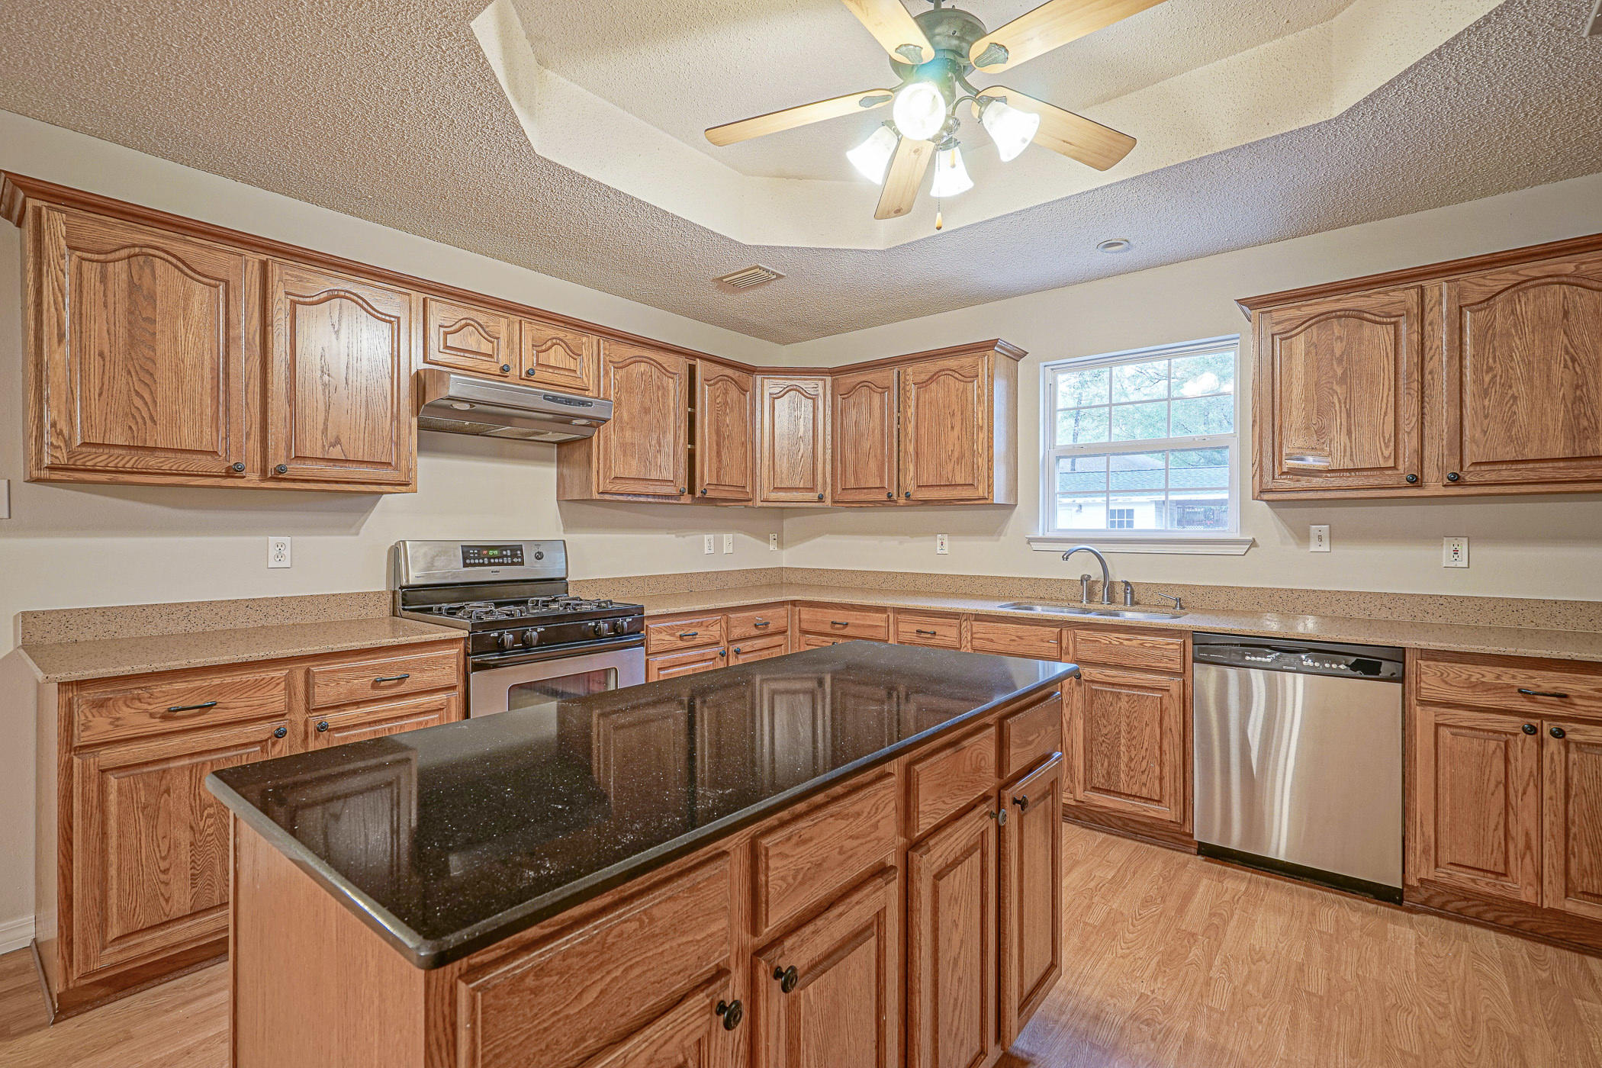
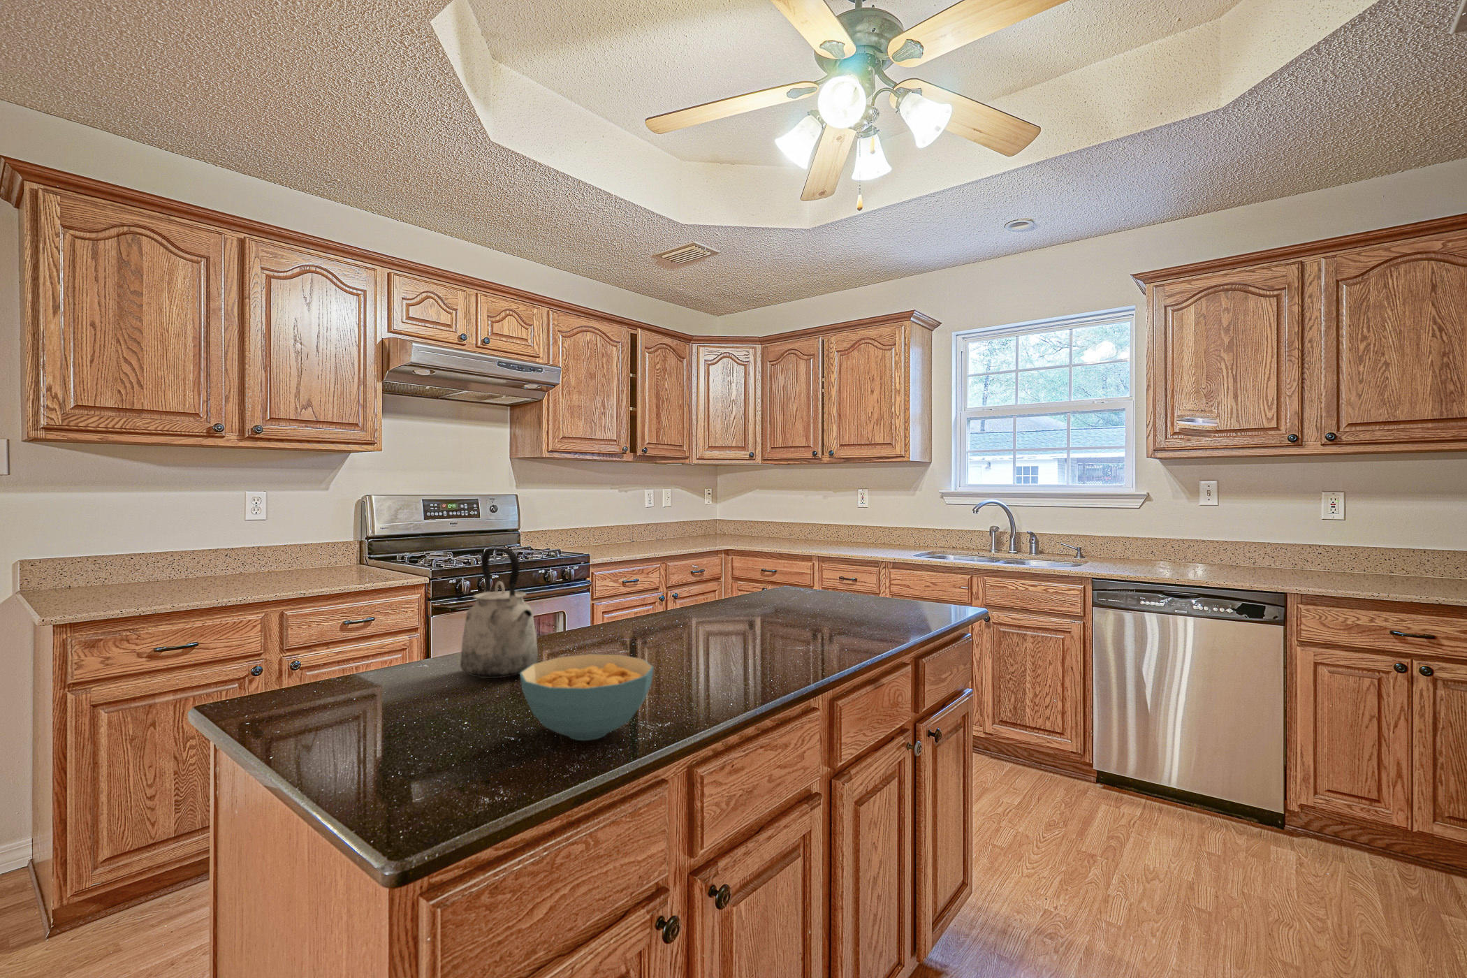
+ cereal bowl [520,653,655,741]
+ kettle [460,547,539,679]
